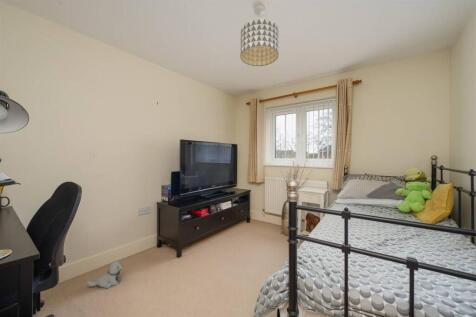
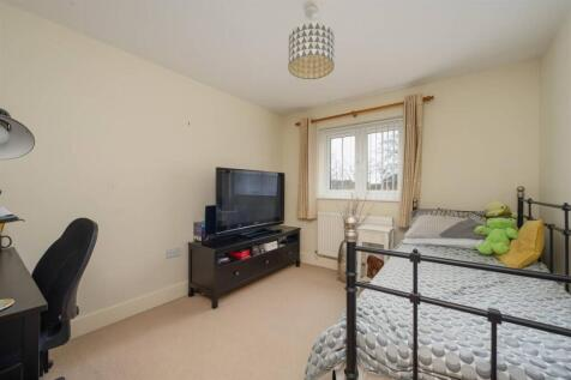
- plush toy [86,260,124,289]
